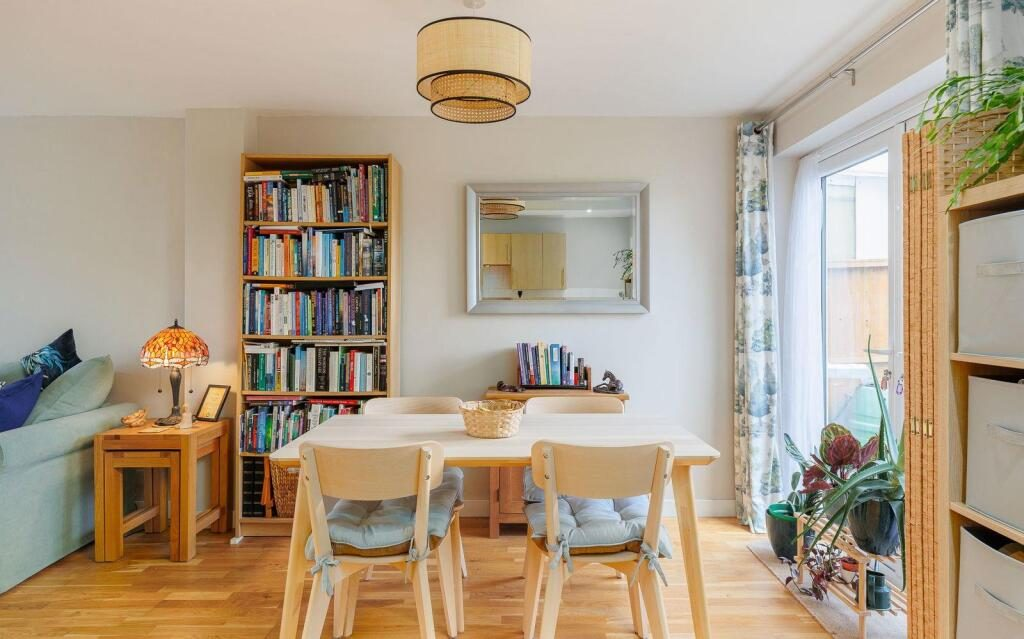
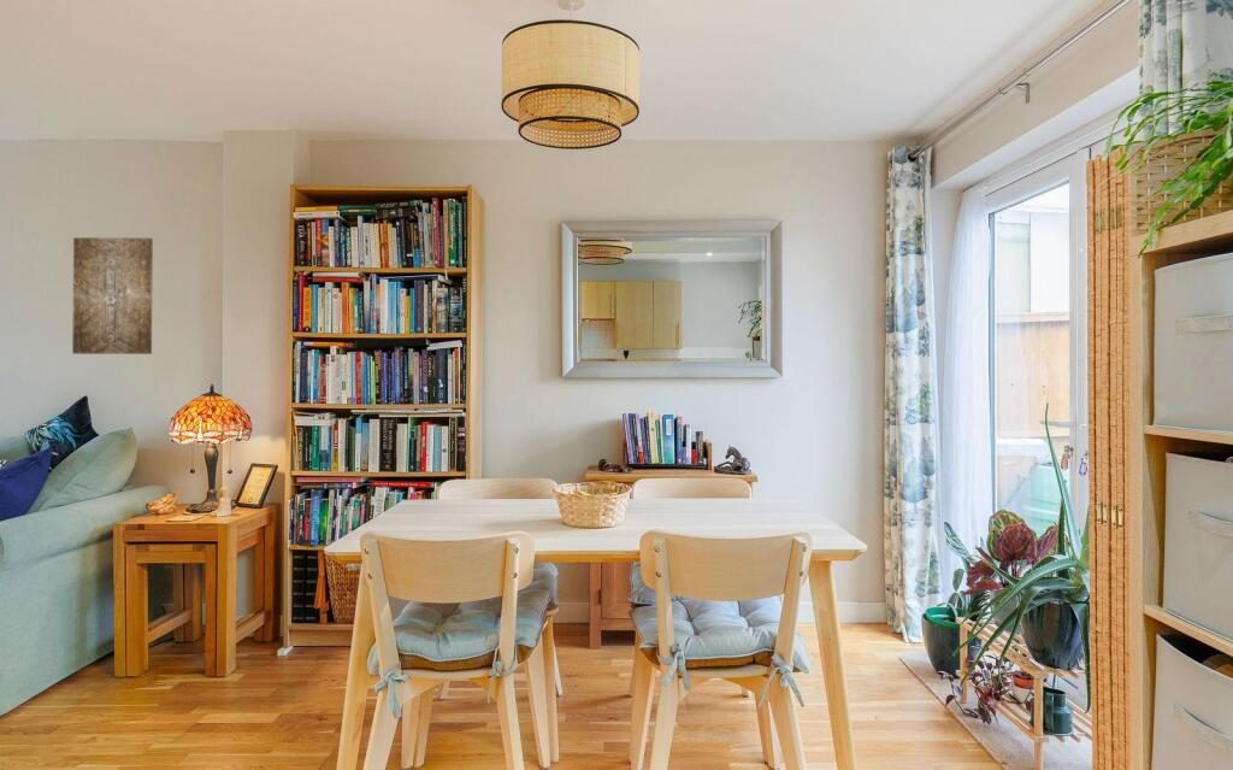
+ wall art [71,236,154,355]
